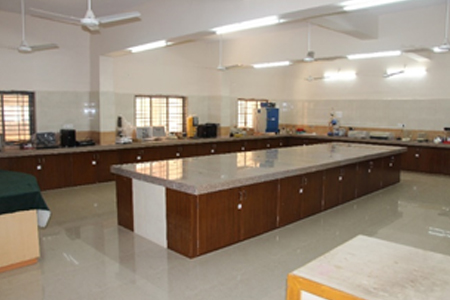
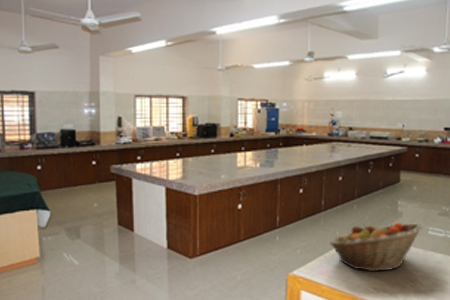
+ fruit basket [329,222,423,272]
